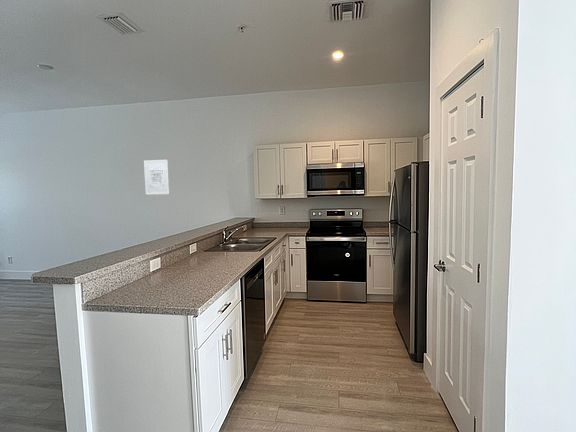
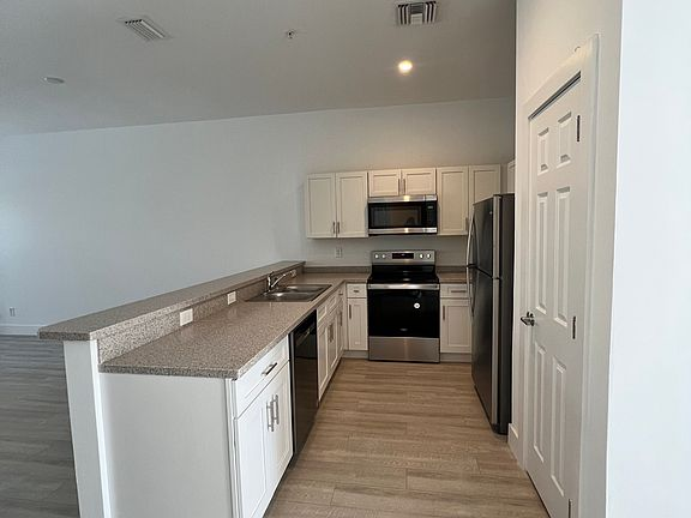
- wall art [143,159,170,196]
